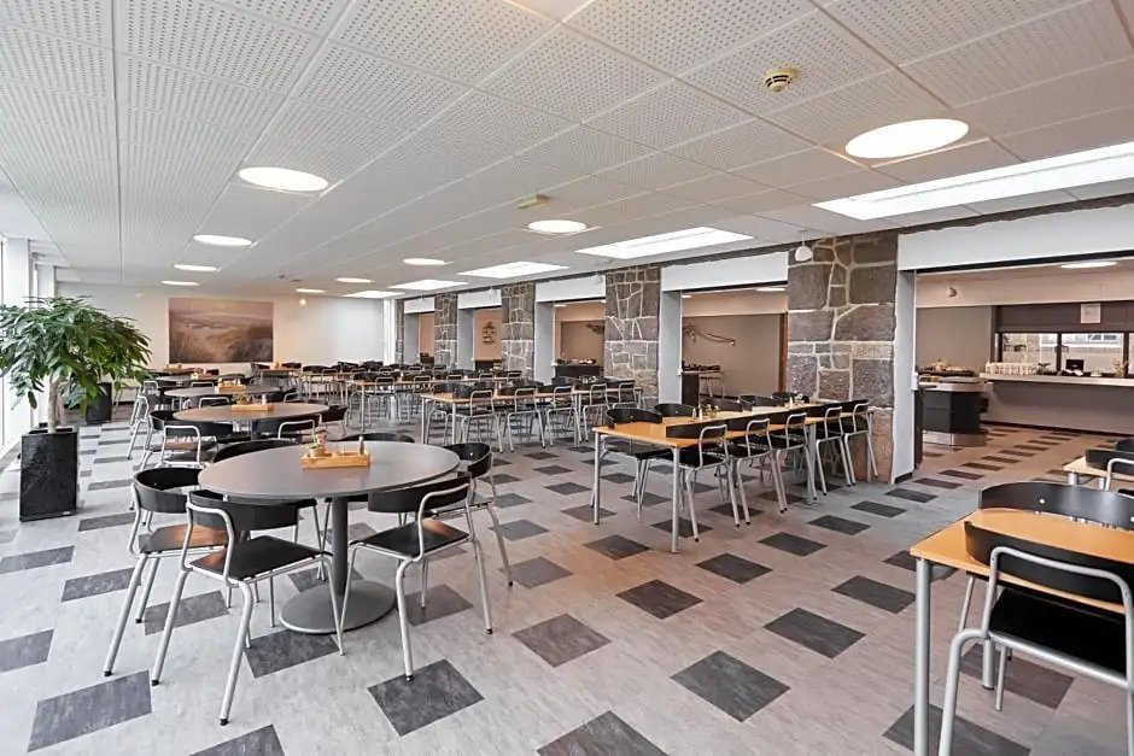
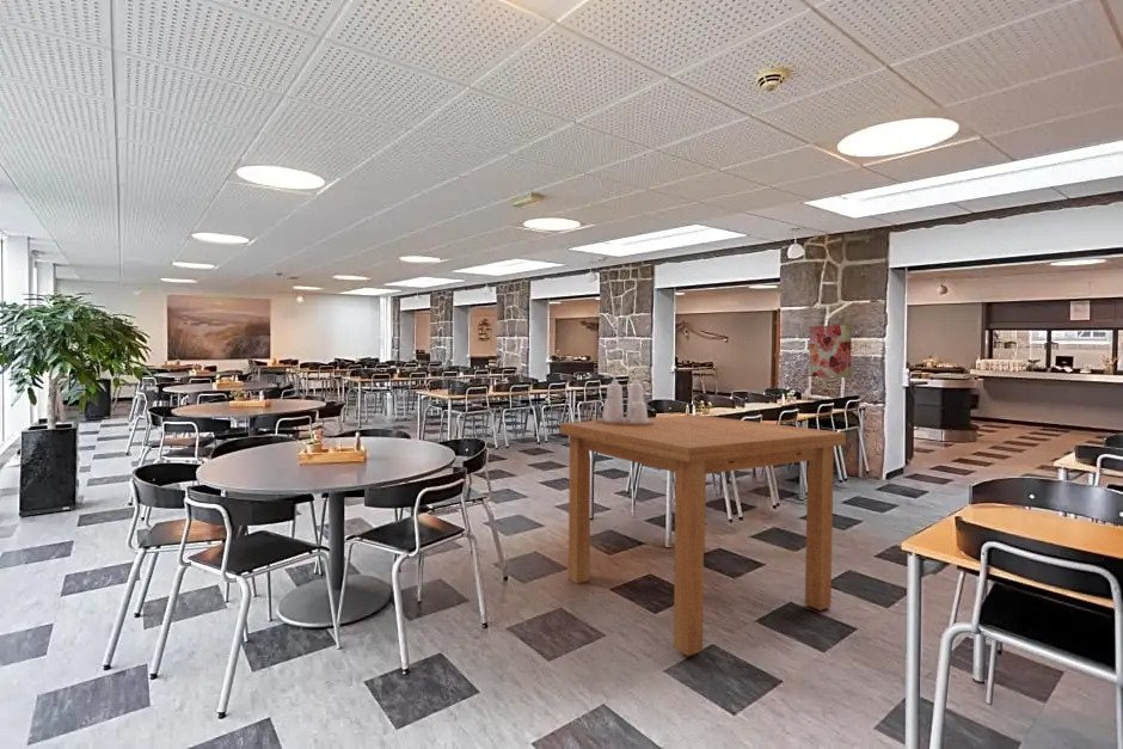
+ wall art [808,324,853,379]
+ condiment set [595,370,653,426]
+ dining table [559,413,847,657]
